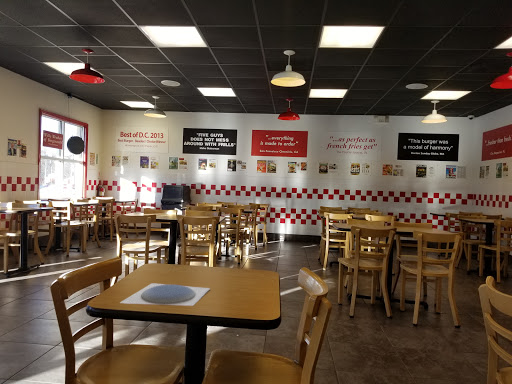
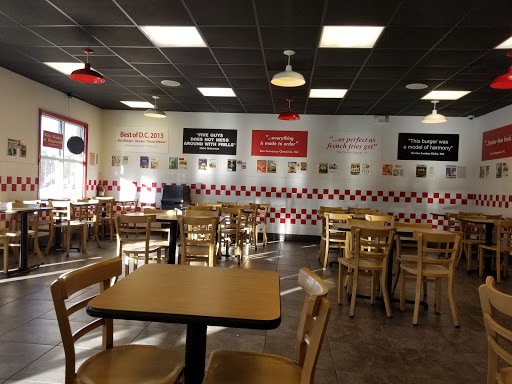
- plate [119,282,211,307]
